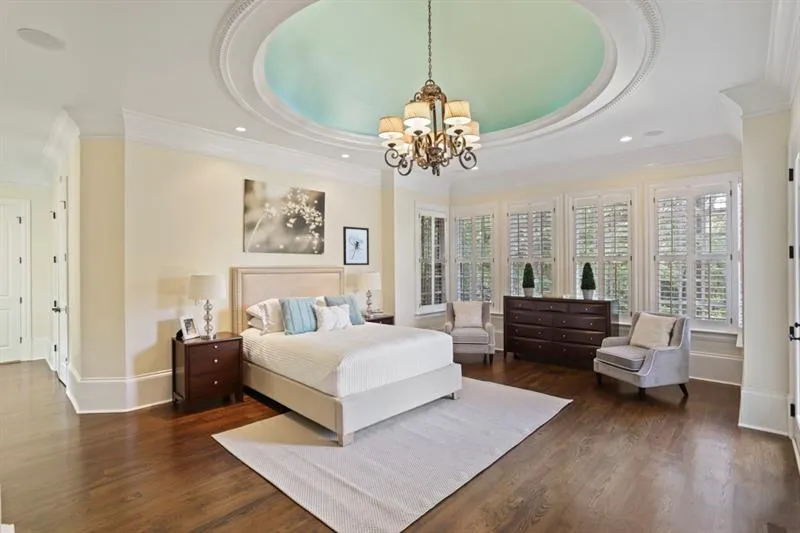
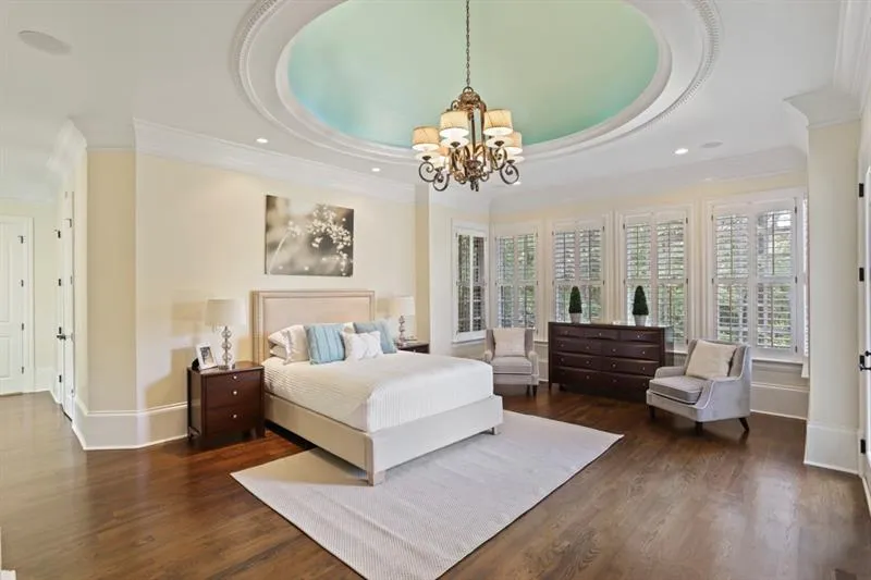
- wall art [342,225,370,266]
